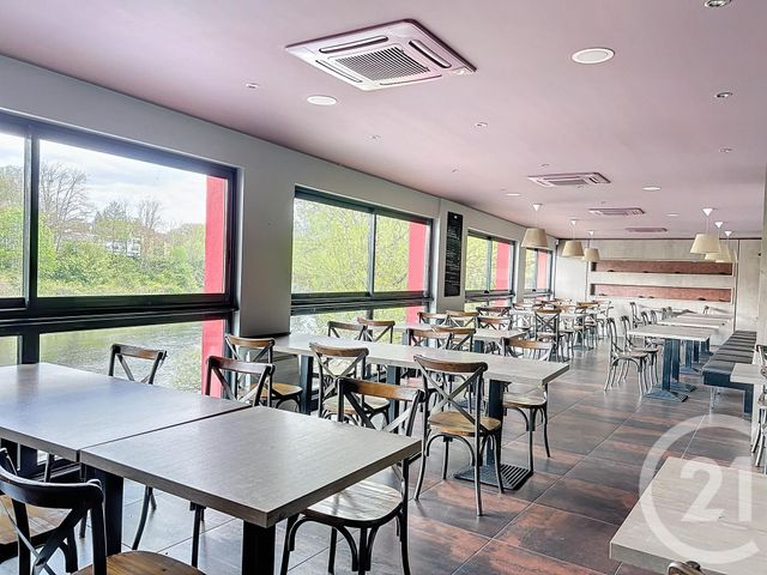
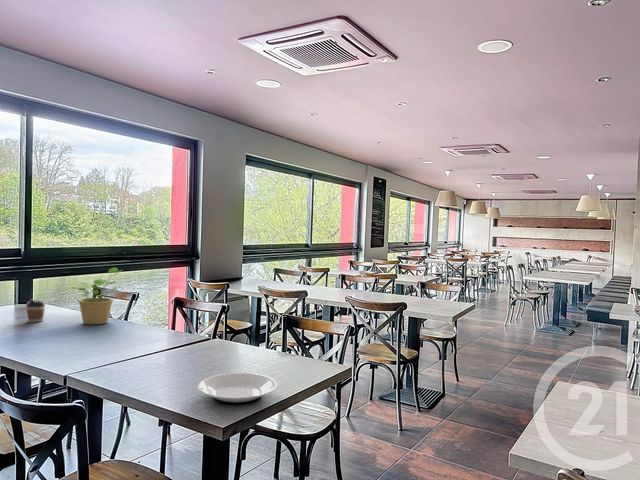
+ potted plant [73,267,123,325]
+ plate [197,371,278,406]
+ coffee cup [25,298,46,323]
